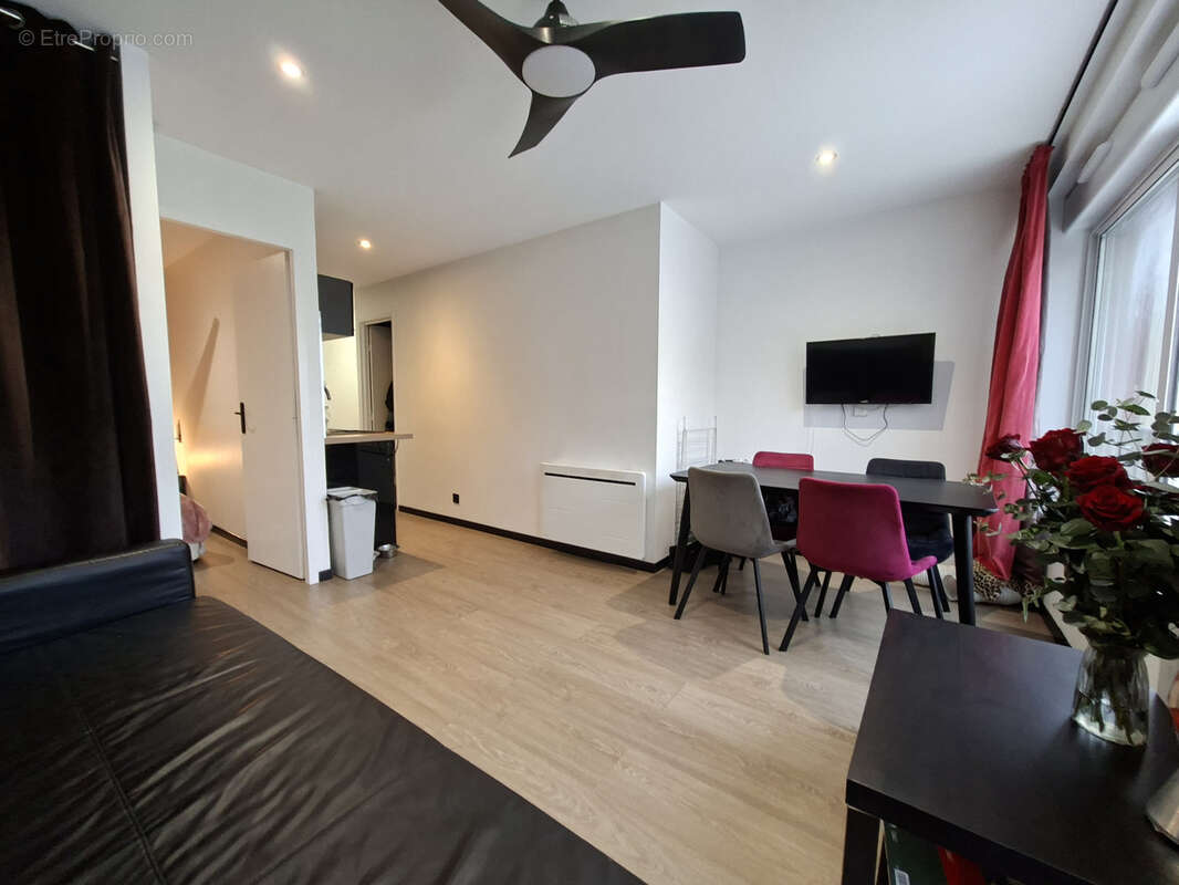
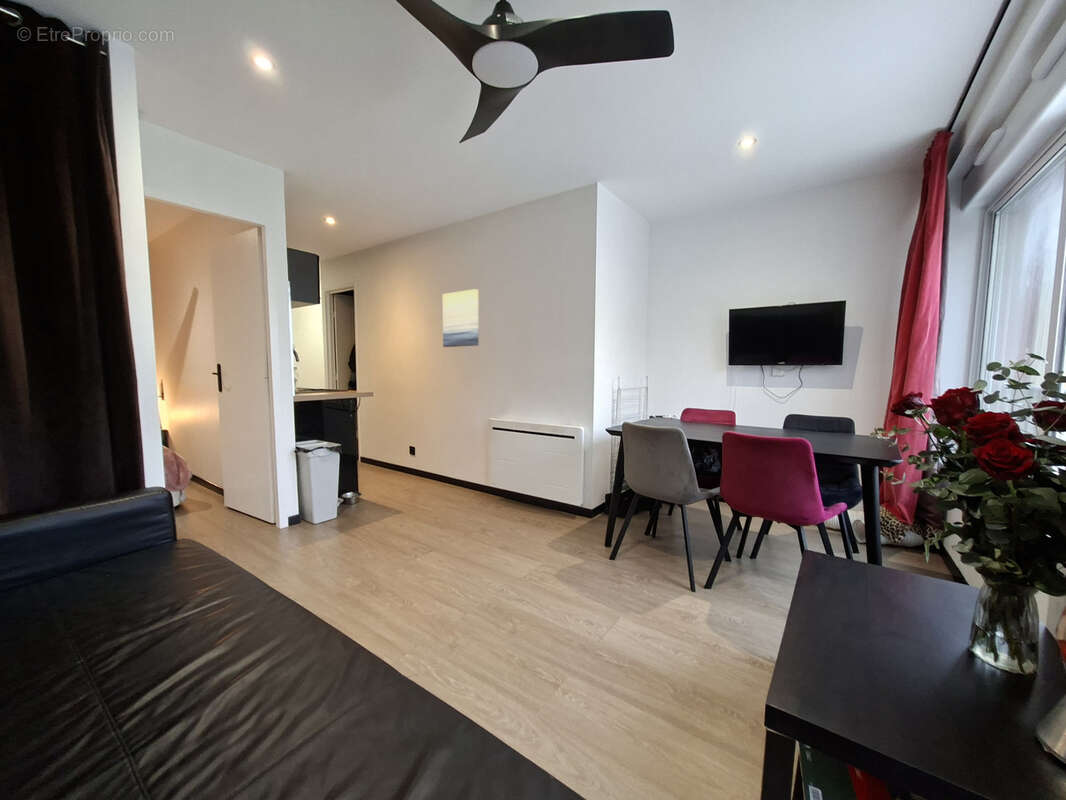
+ wall art [442,288,480,348]
